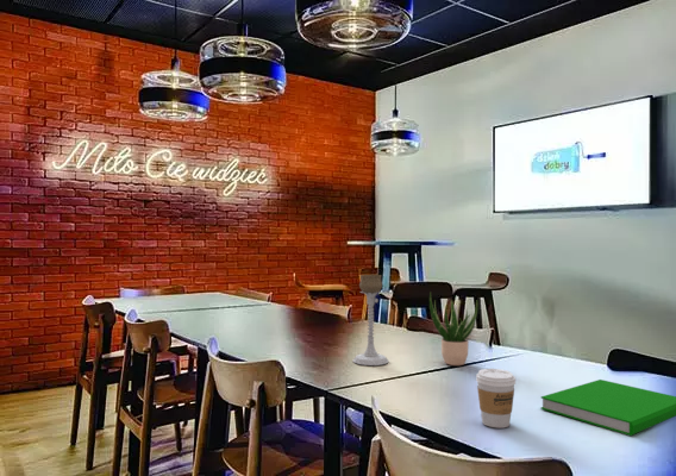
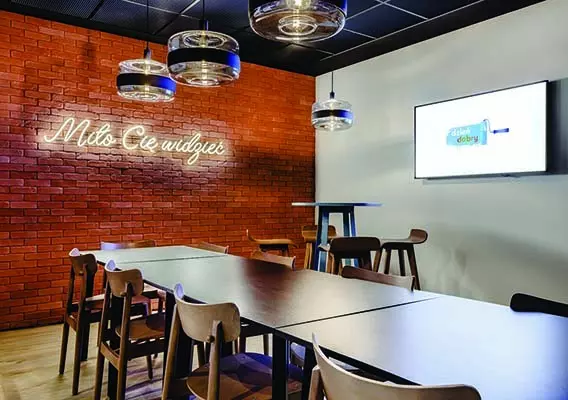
- candle holder [352,274,389,367]
- book [539,378,676,437]
- coffee cup [475,368,517,430]
- potted plant [428,290,480,367]
